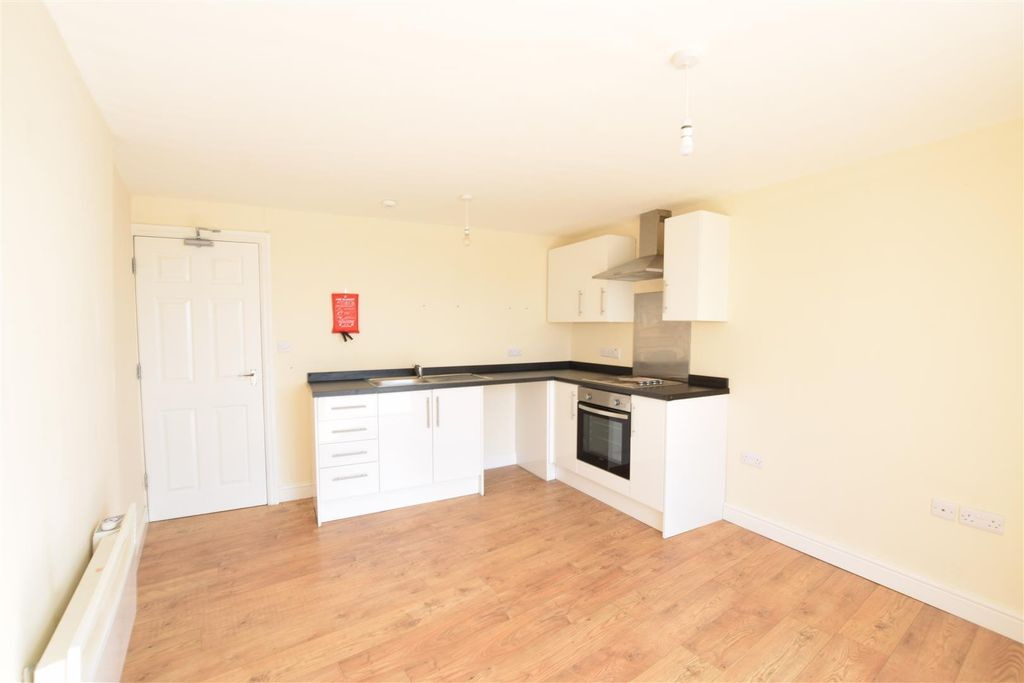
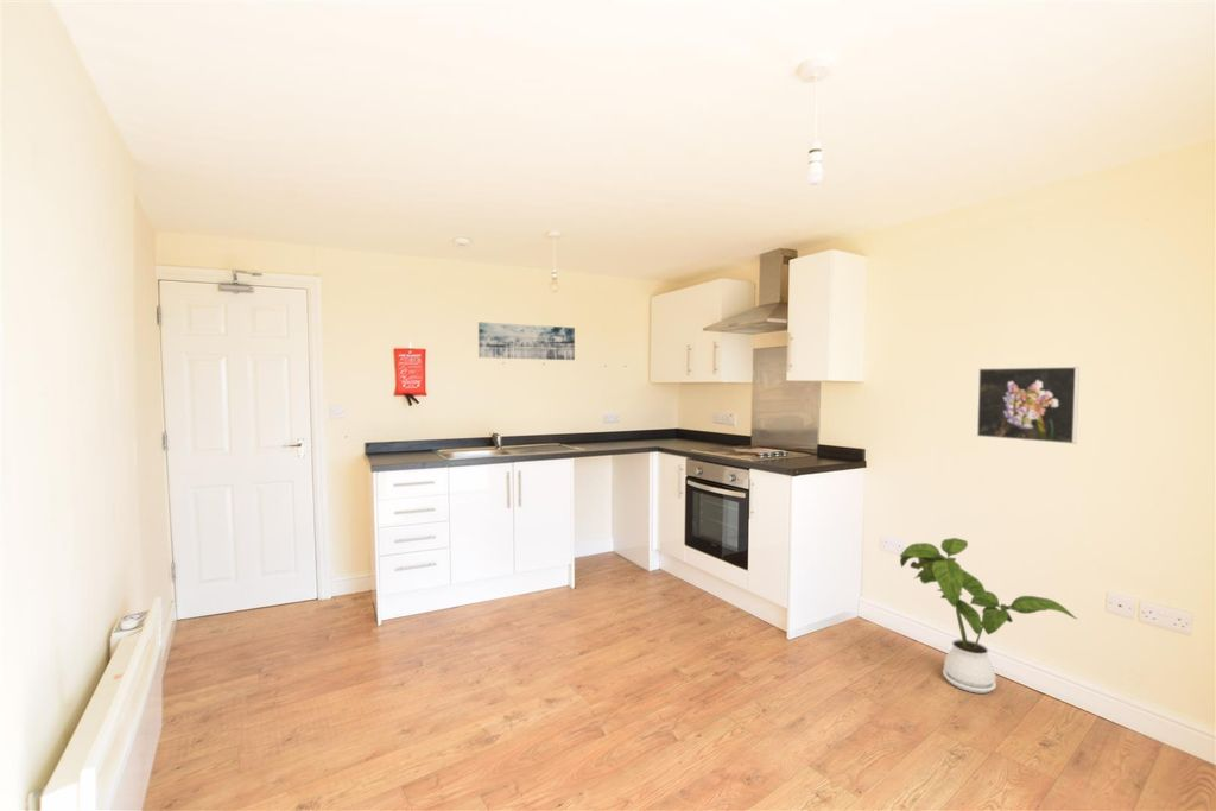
+ wall art [477,321,576,361]
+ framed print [976,366,1081,445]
+ house plant [898,537,1077,695]
